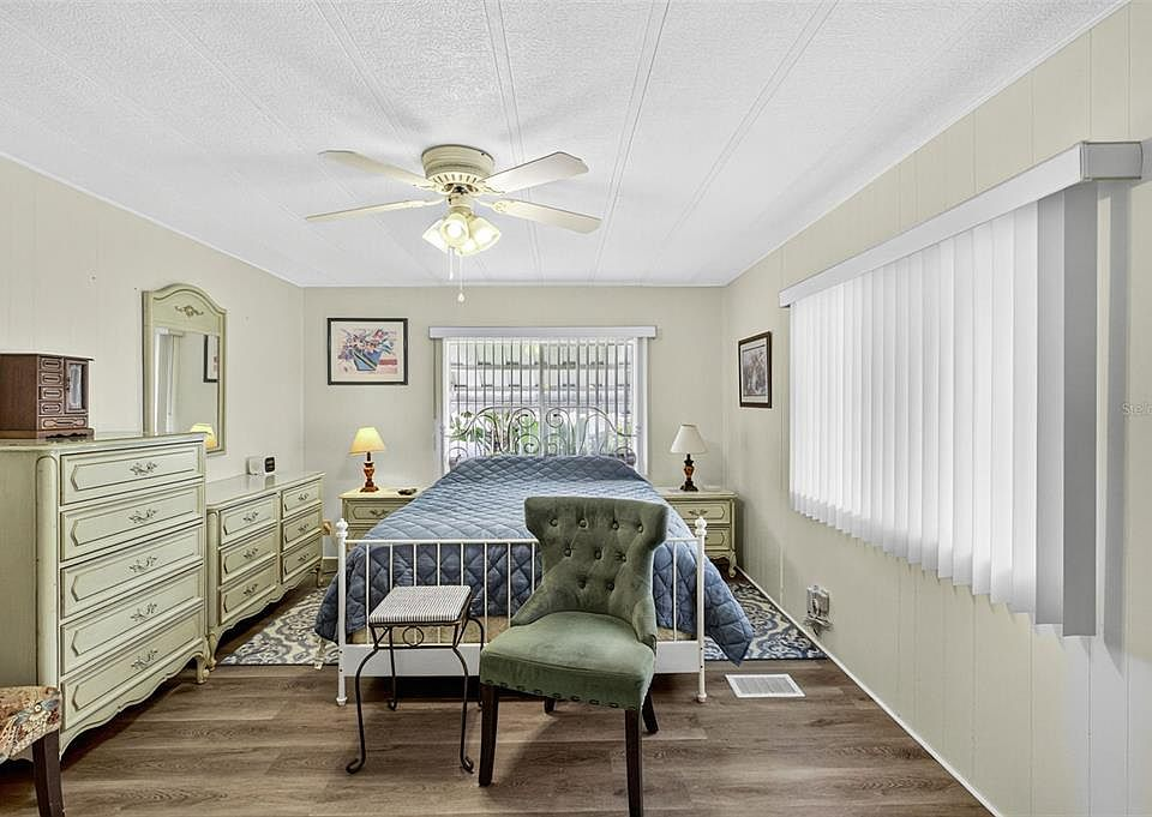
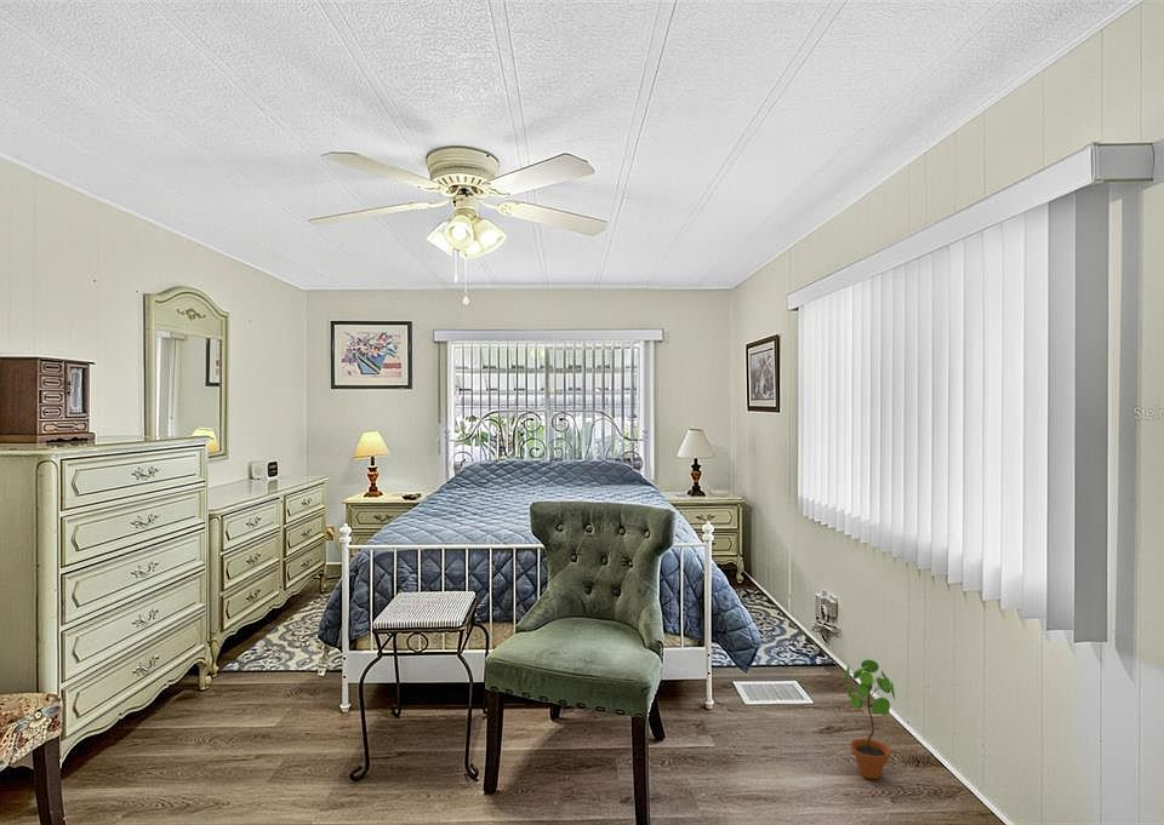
+ potted plant [844,659,896,780]
